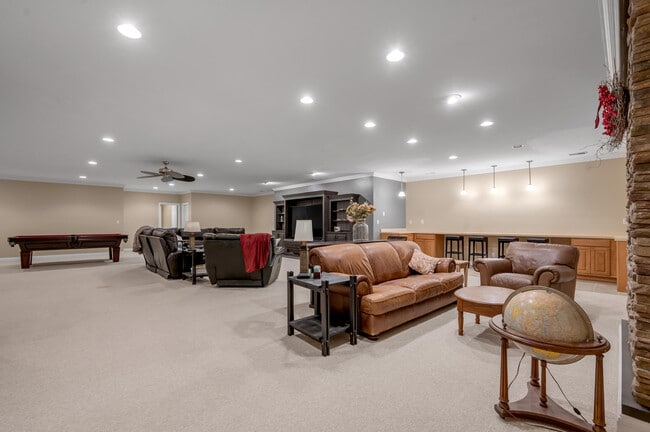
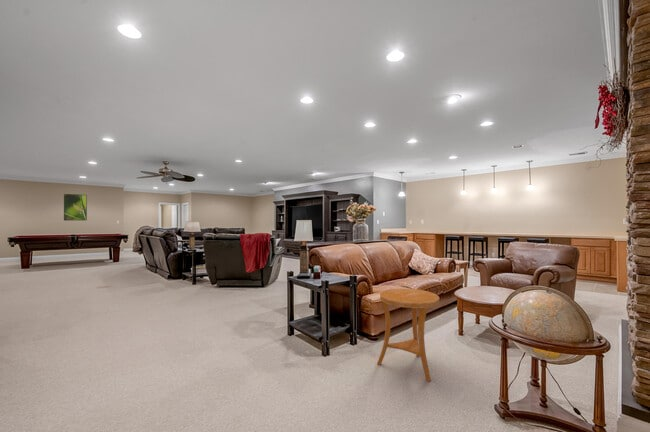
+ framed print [63,193,88,222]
+ side table [376,287,441,382]
